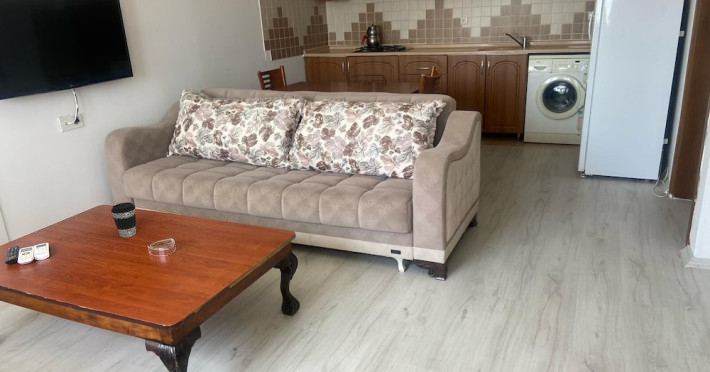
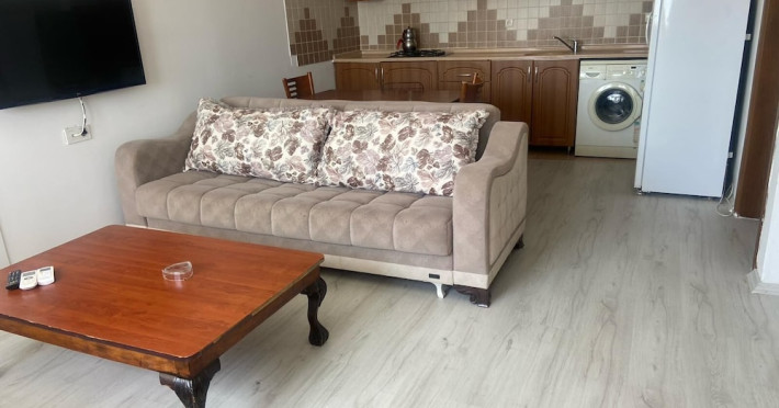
- coffee cup [110,201,137,239]
